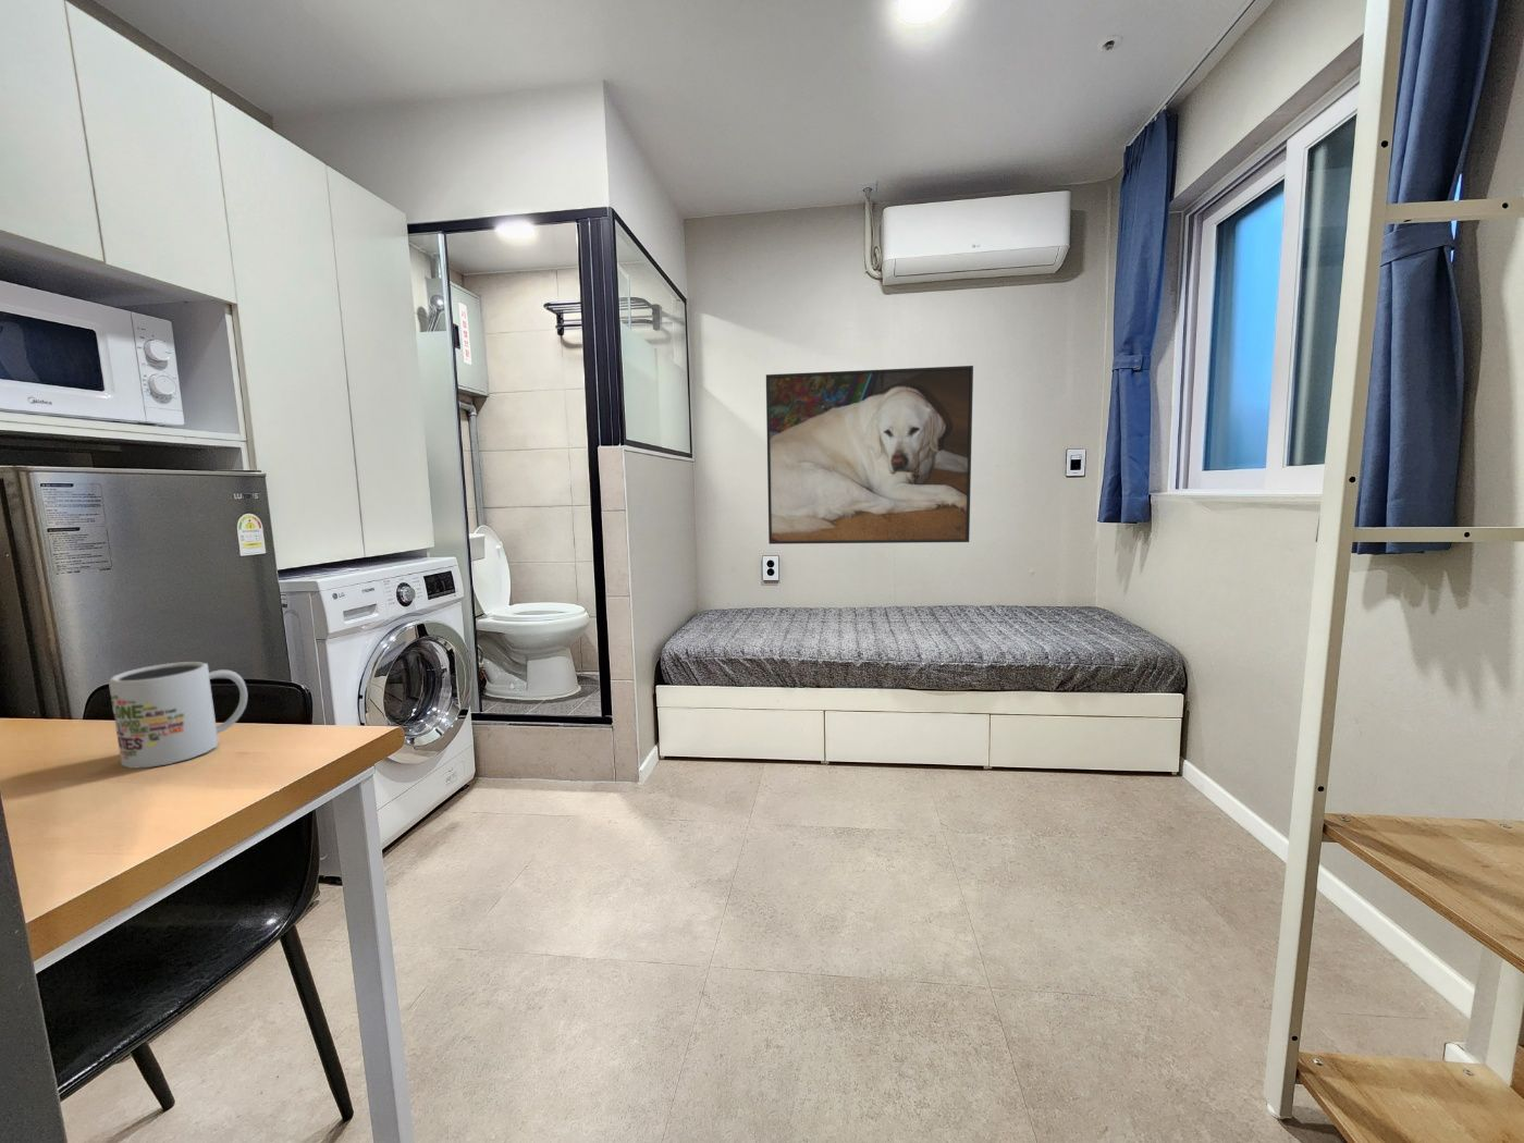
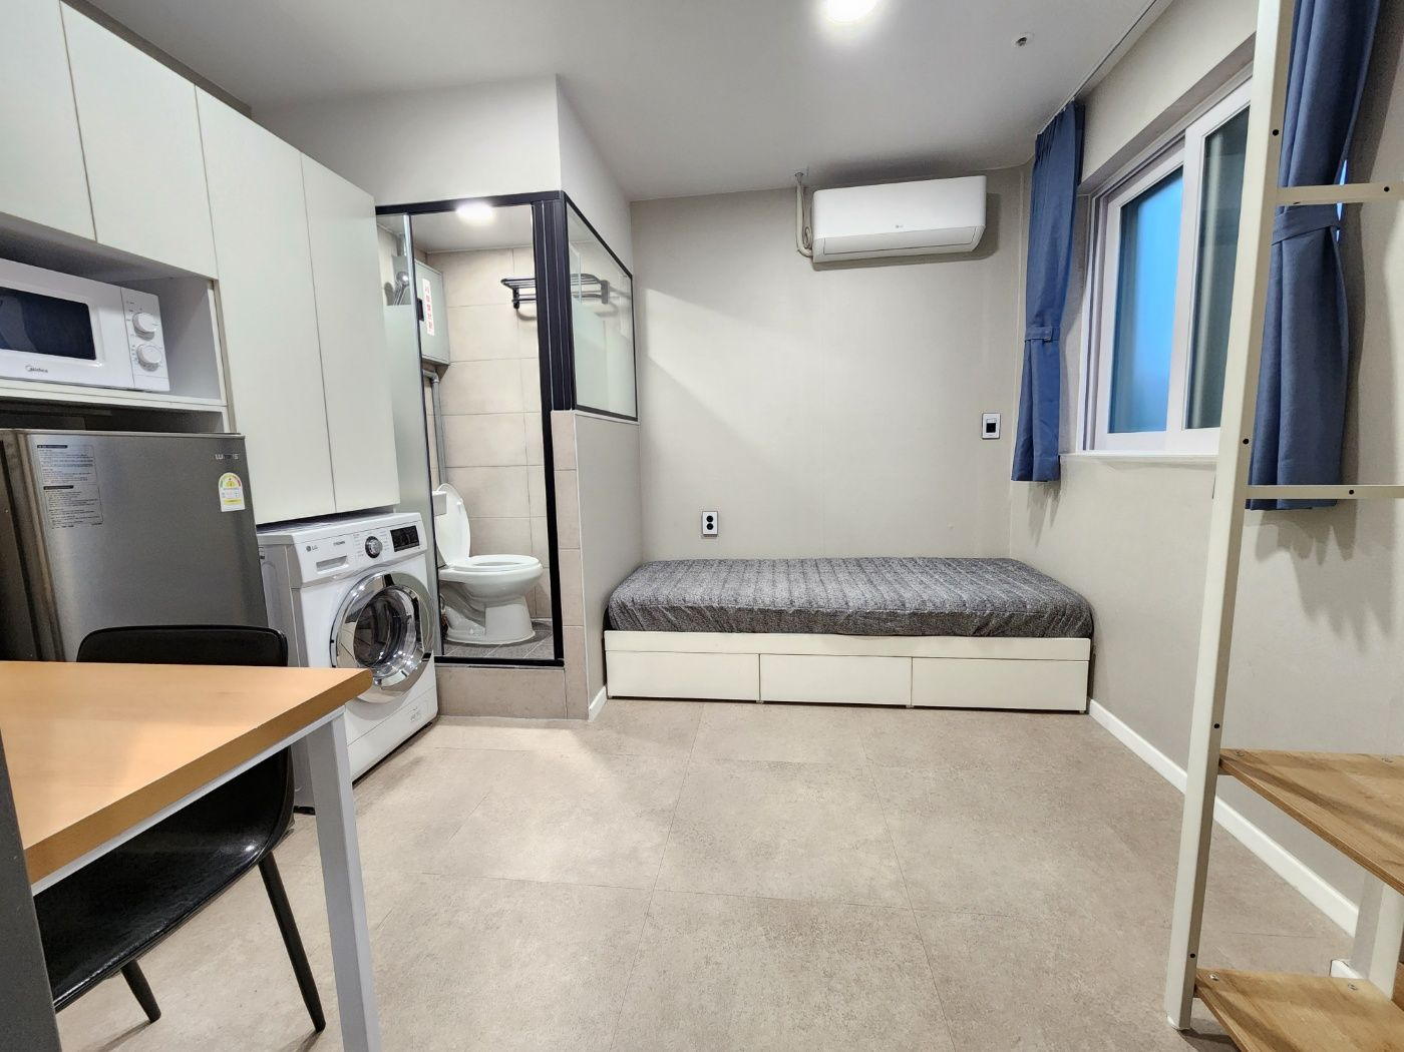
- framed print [766,365,974,545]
- mug [108,660,248,770]
